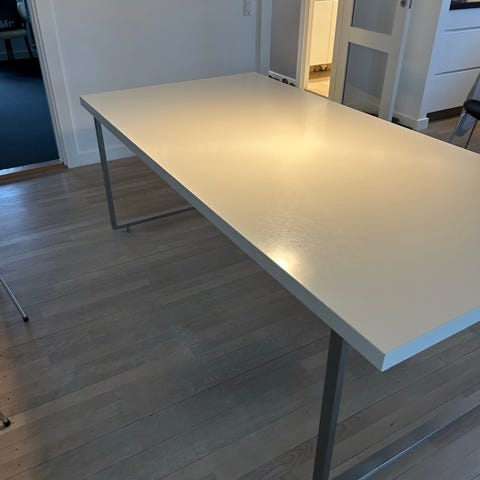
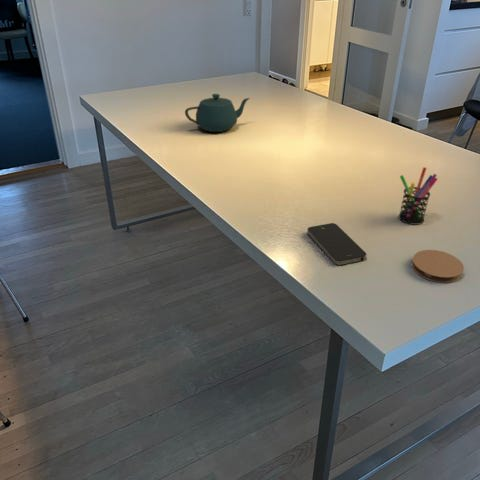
+ pen holder [398,166,439,225]
+ smartphone [306,222,368,266]
+ coaster [411,249,465,284]
+ teapot [184,93,251,133]
